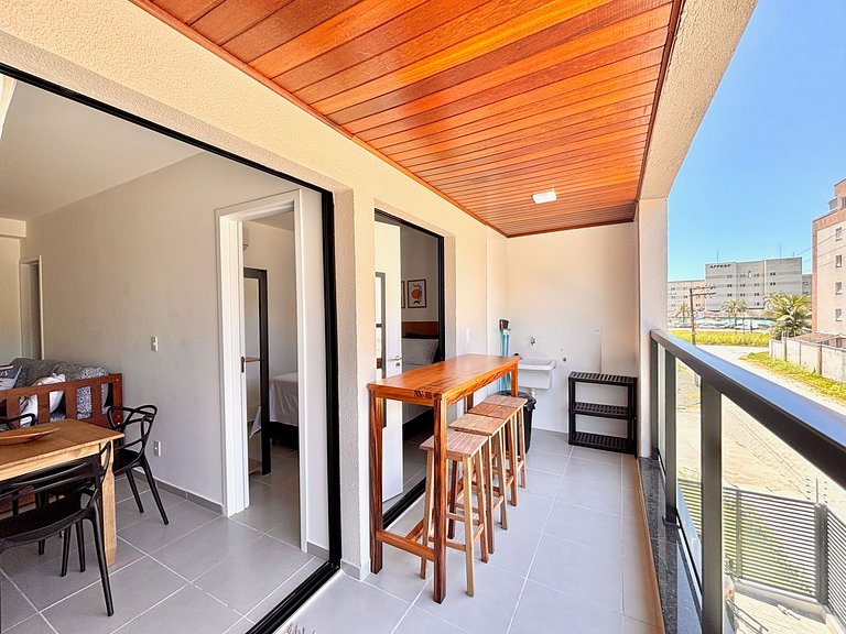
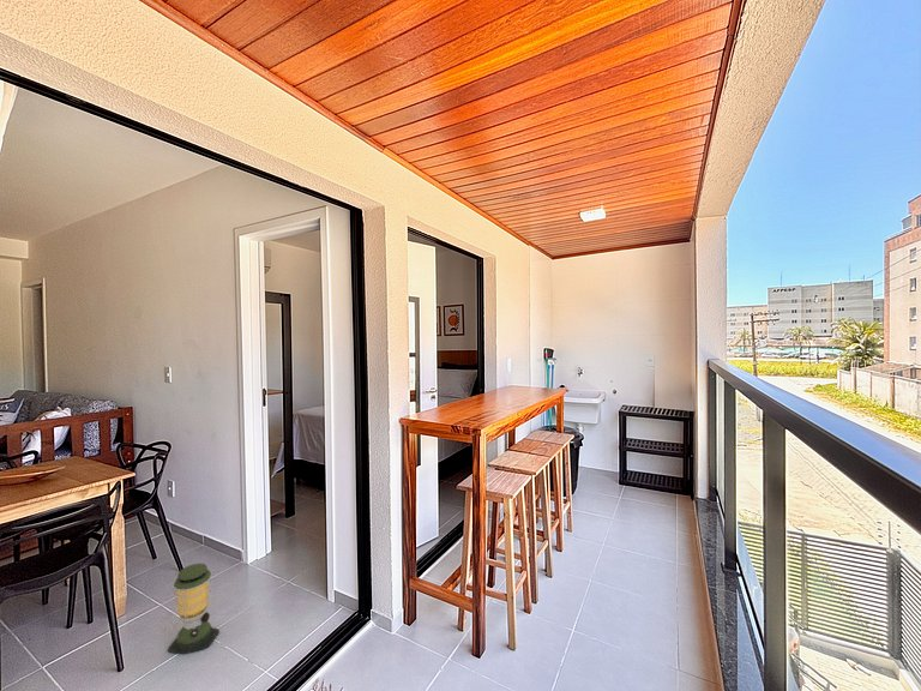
+ lantern [164,563,221,655]
